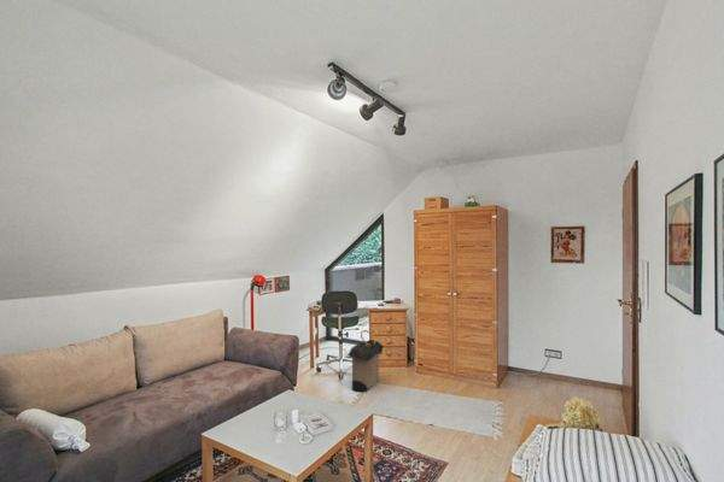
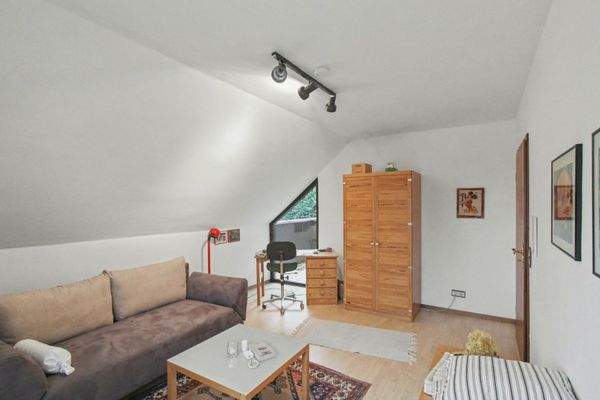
- laundry hamper [346,329,385,393]
